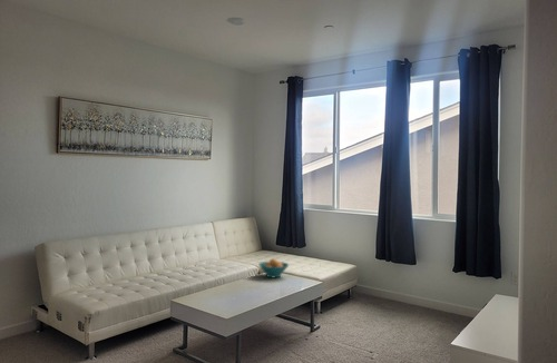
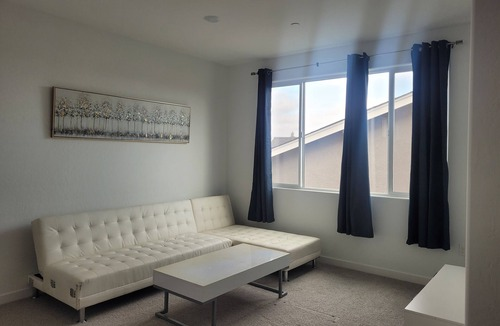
- fruit bowl [257,257,290,278]
